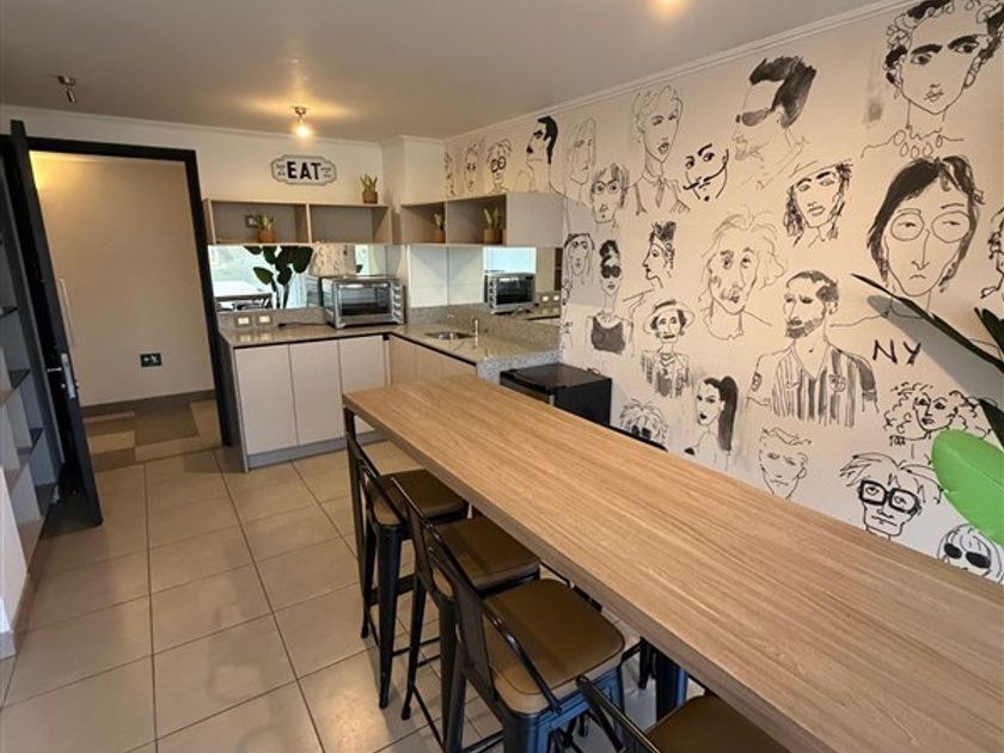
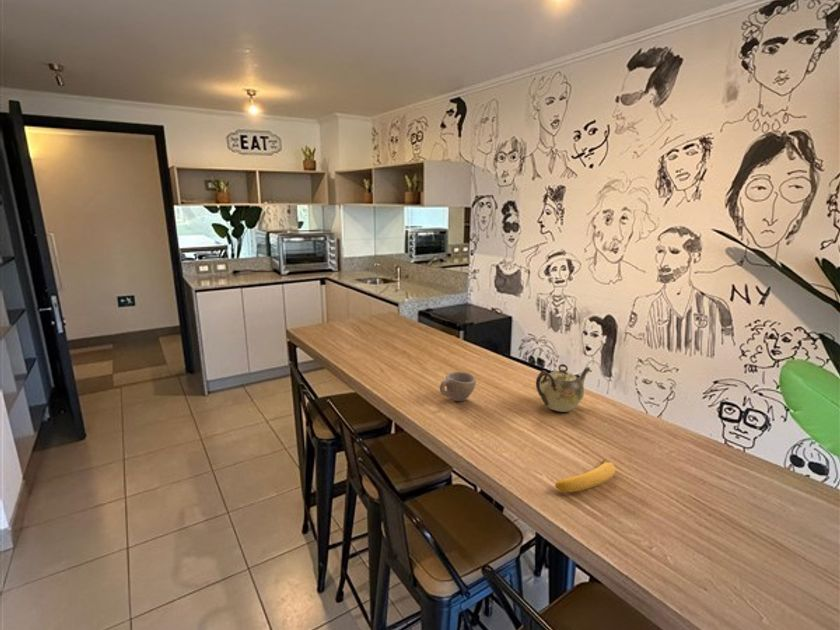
+ banana [554,459,617,493]
+ teapot [535,363,593,413]
+ cup [439,371,477,402]
